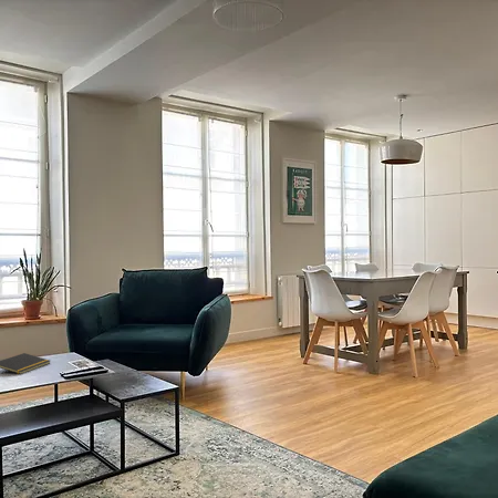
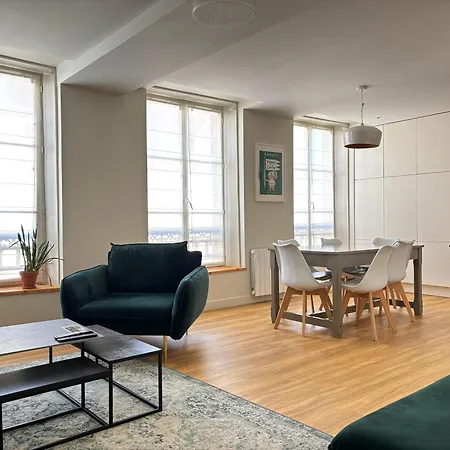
- notepad [0,352,51,375]
